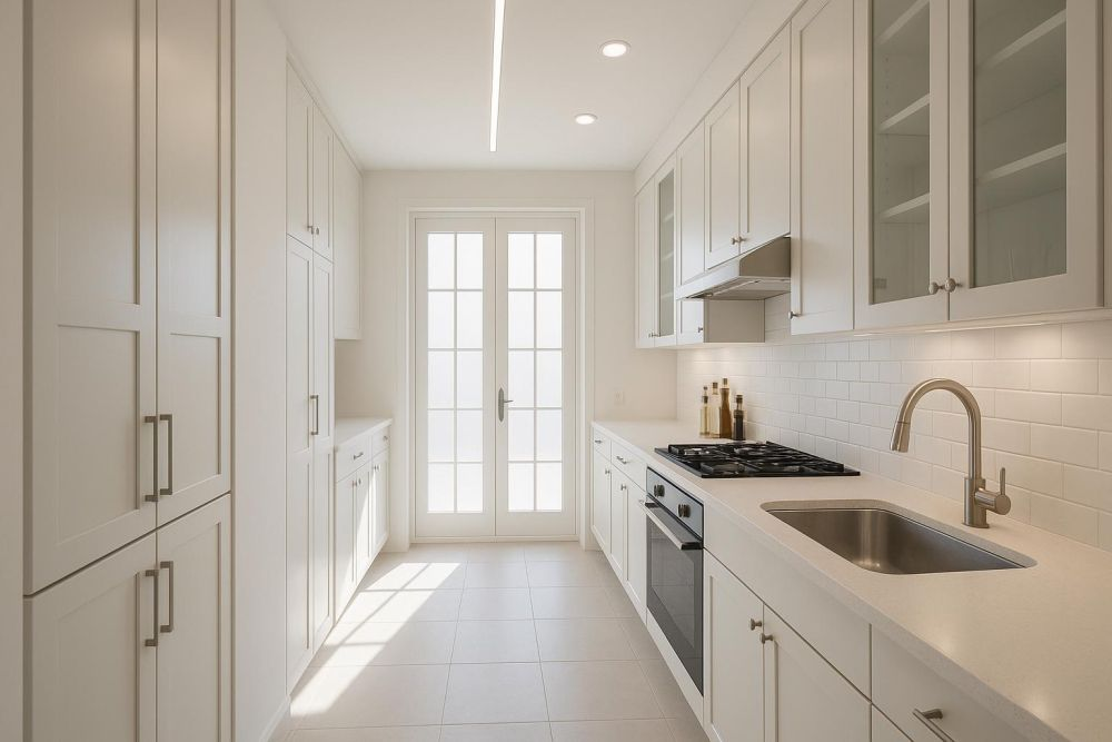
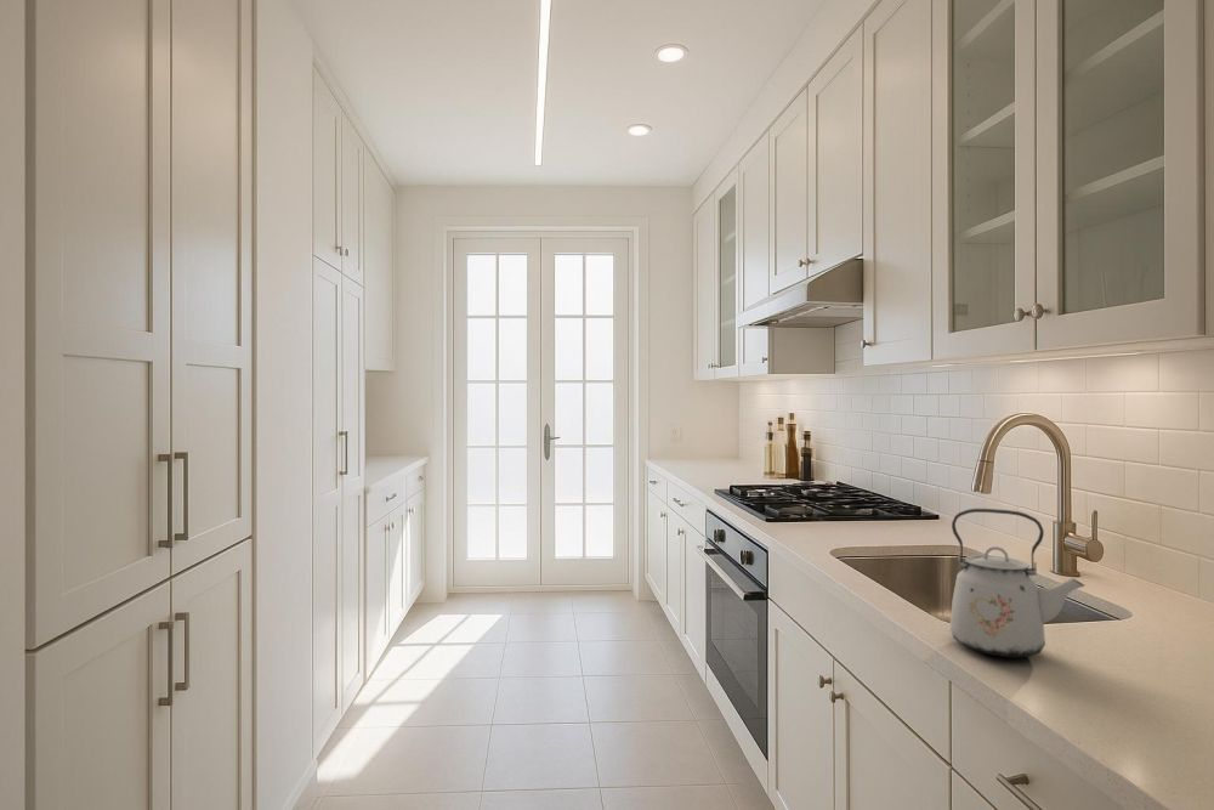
+ kettle [948,508,1087,659]
